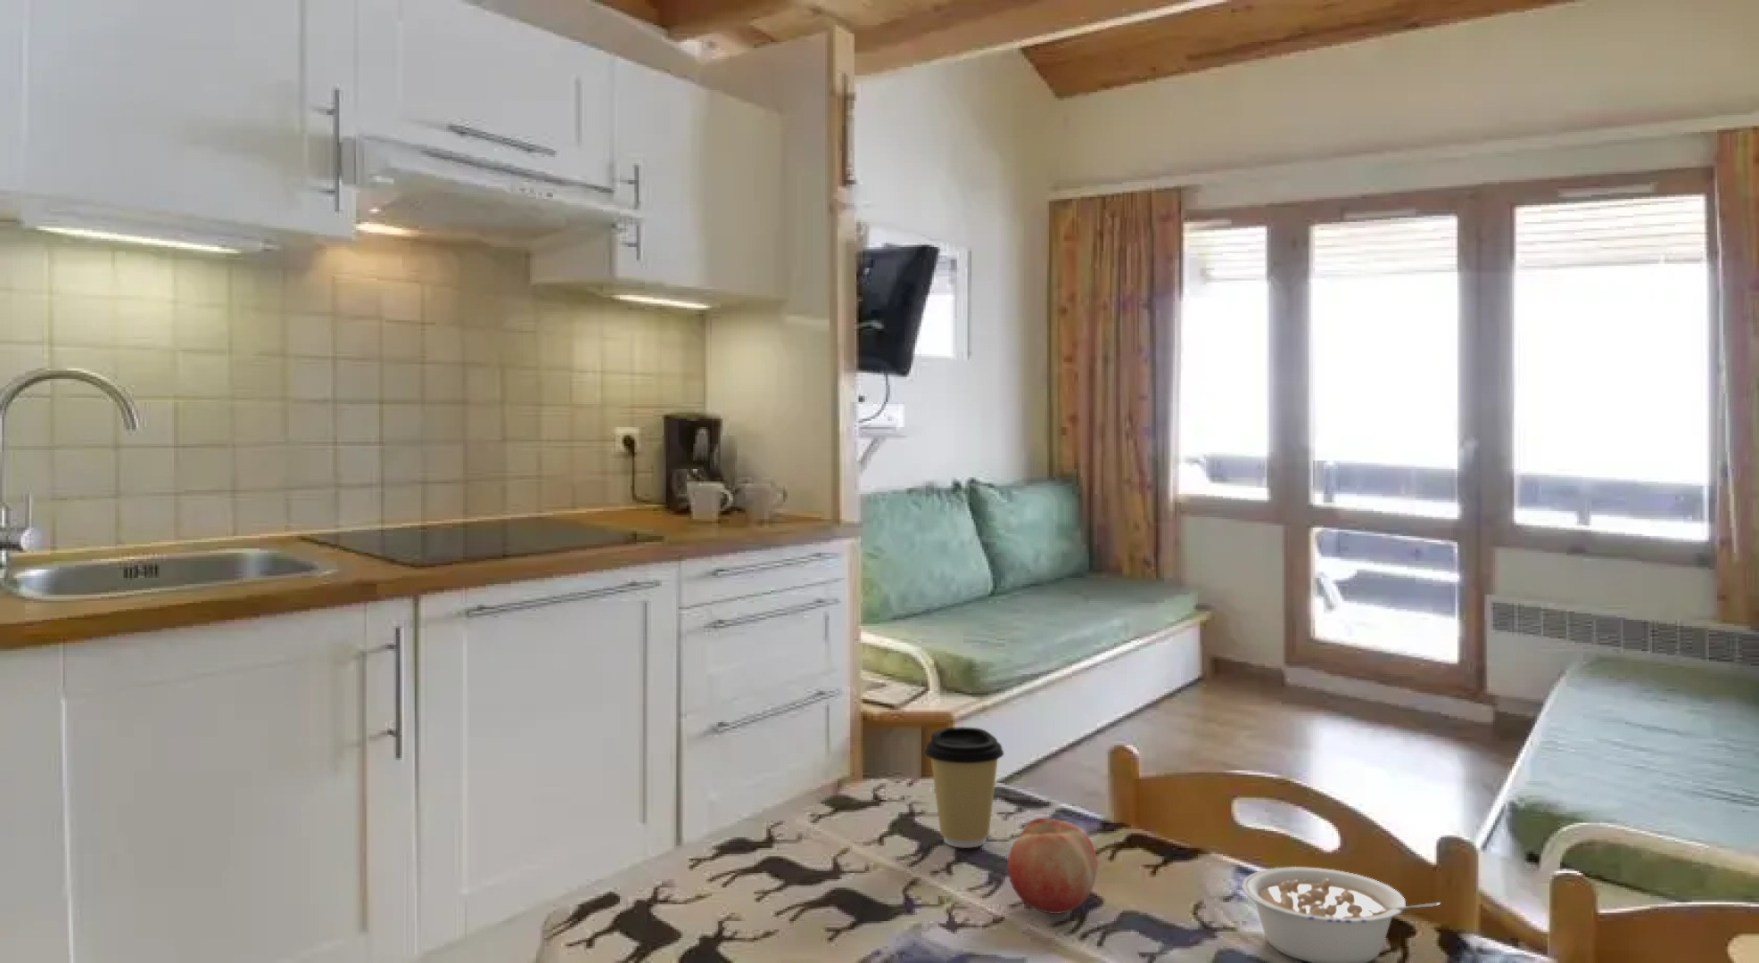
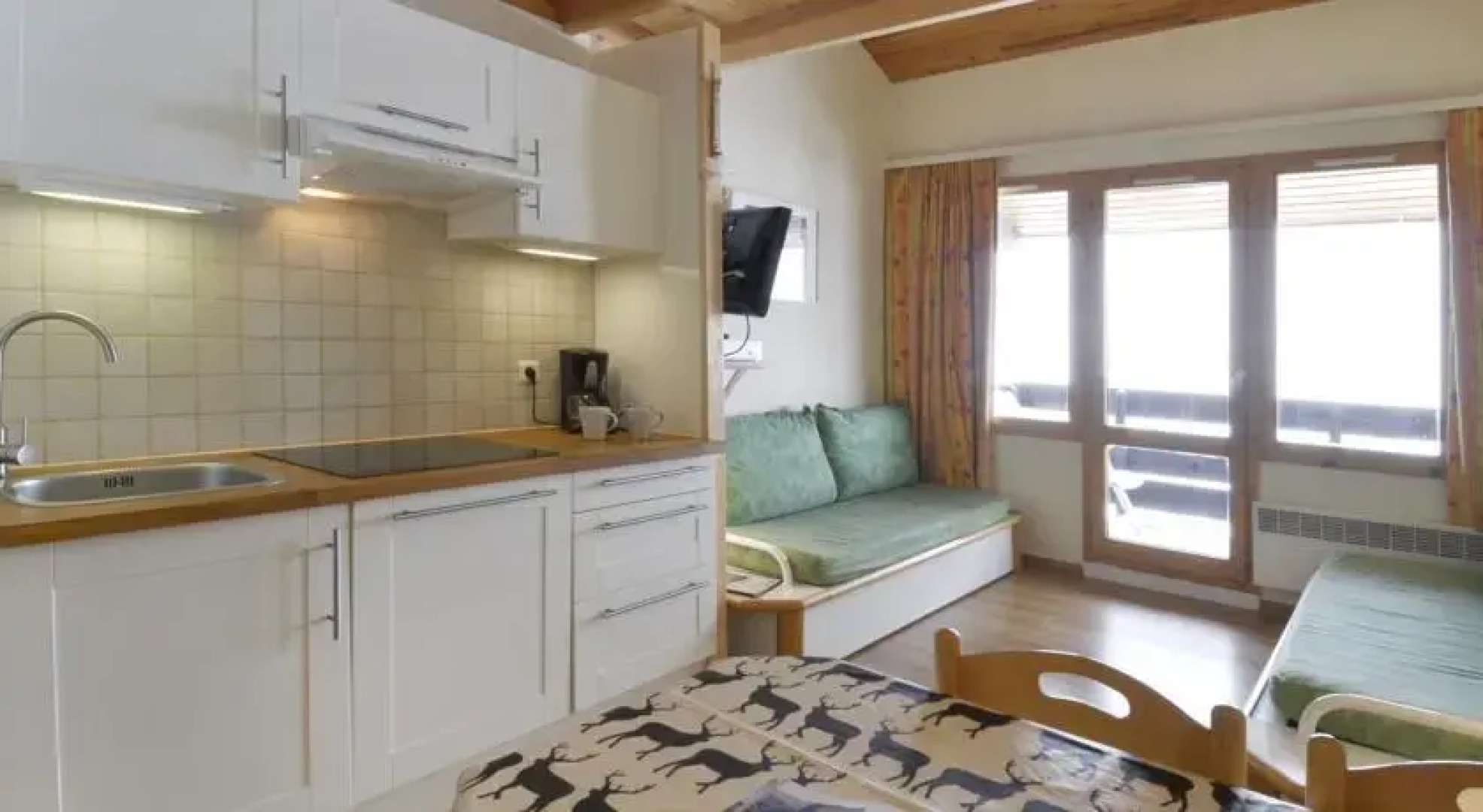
- fruit [1006,817,1098,914]
- legume [1241,866,1441,963]
- coffee cup [924,726,1006,849]
